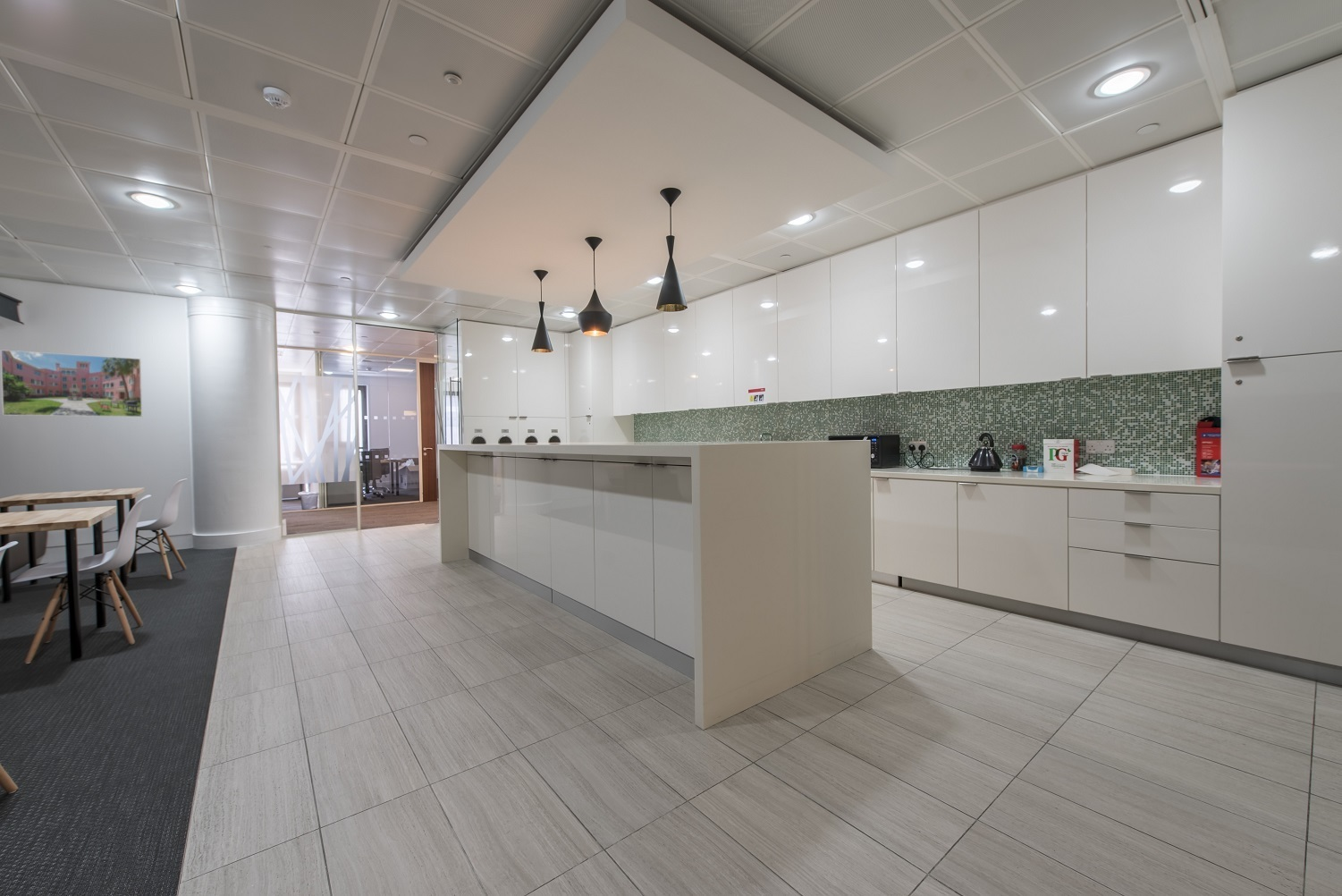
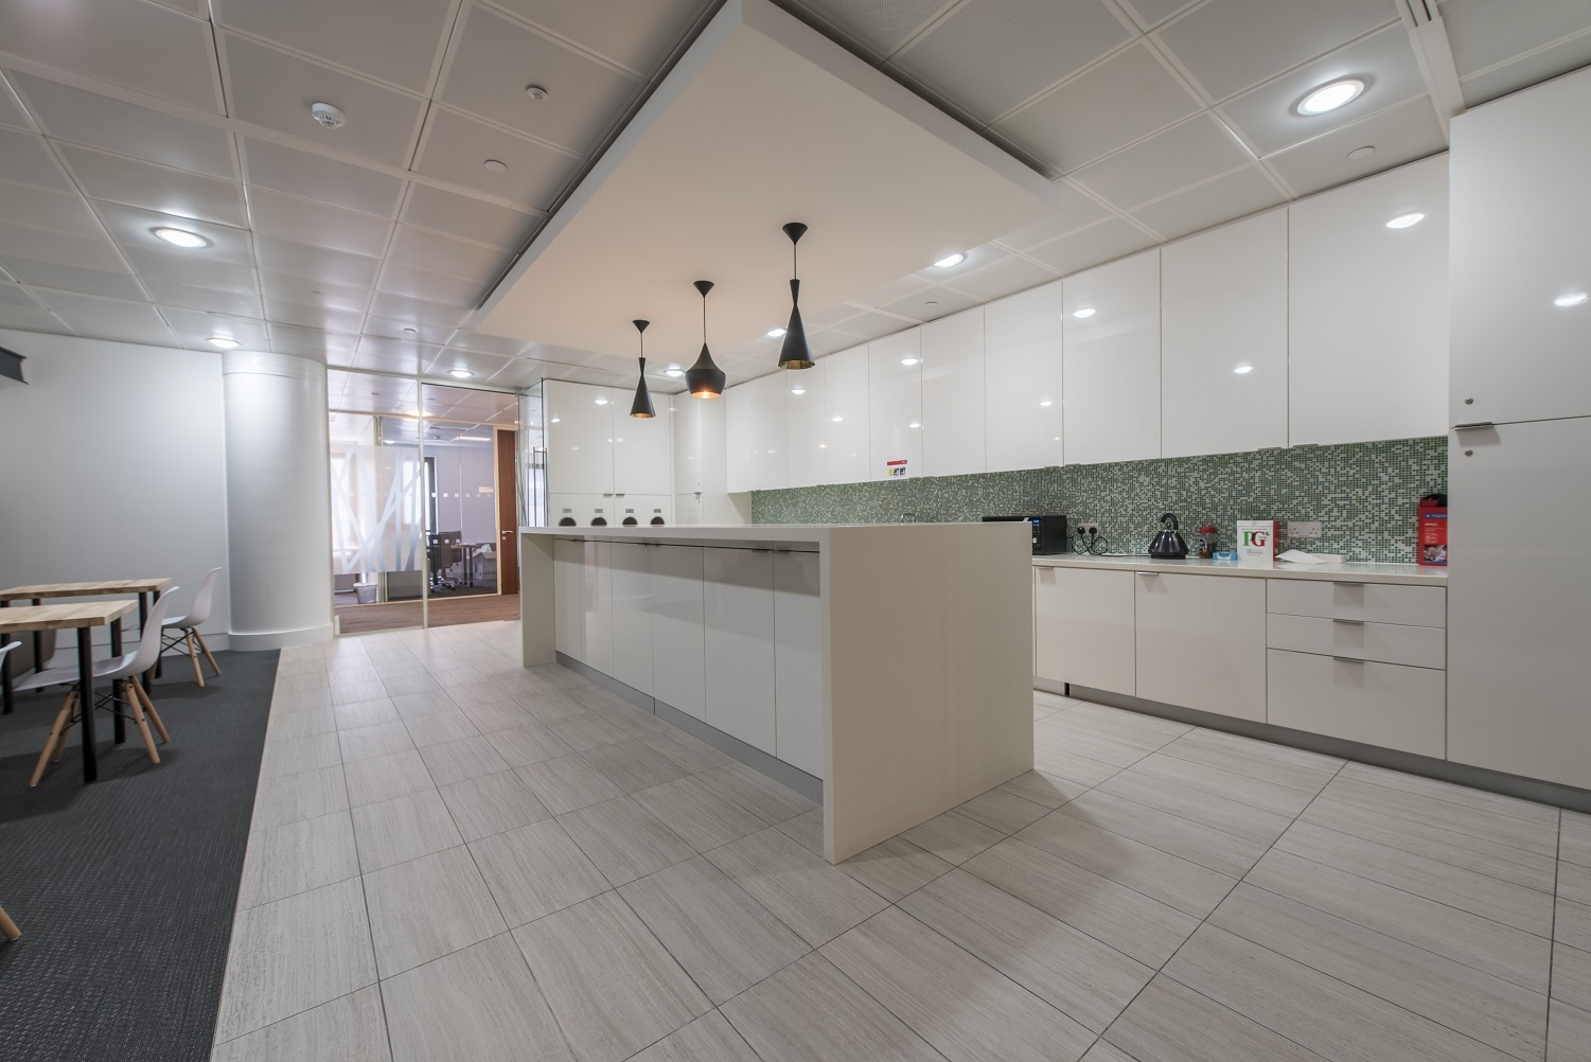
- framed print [0,349,143,418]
